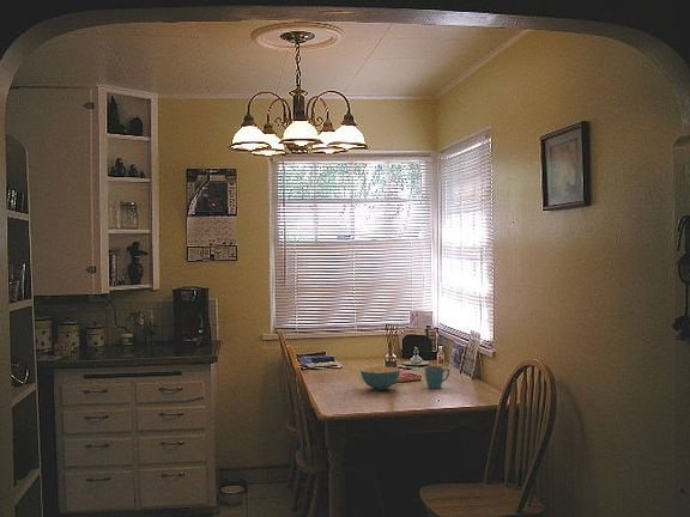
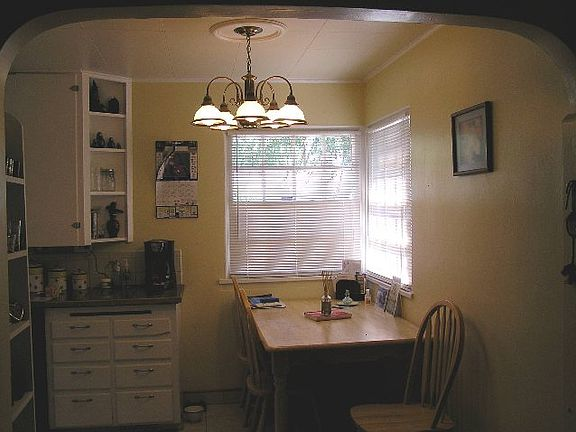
- mug [424,365,450,389]
- cereal bowl [359,365,401,391]
